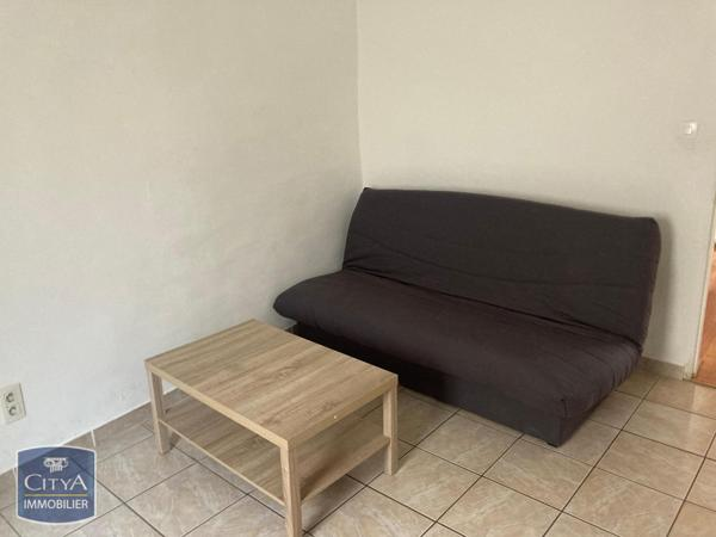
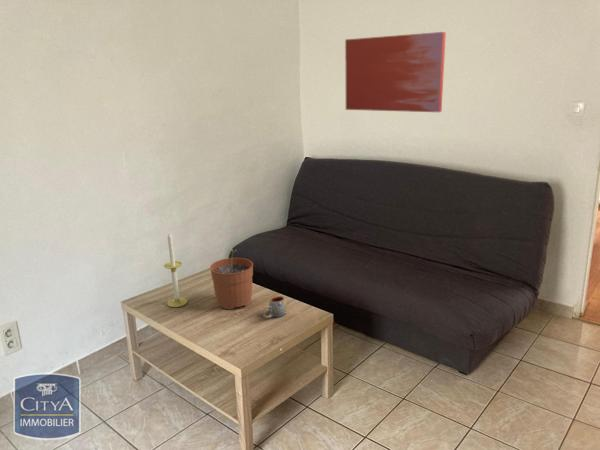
+ mug [261,295,288,319]
+ plant pot [209,248,254,310]
+ wall art [344,31,447,113]
+ candle [163,231,188,308]
